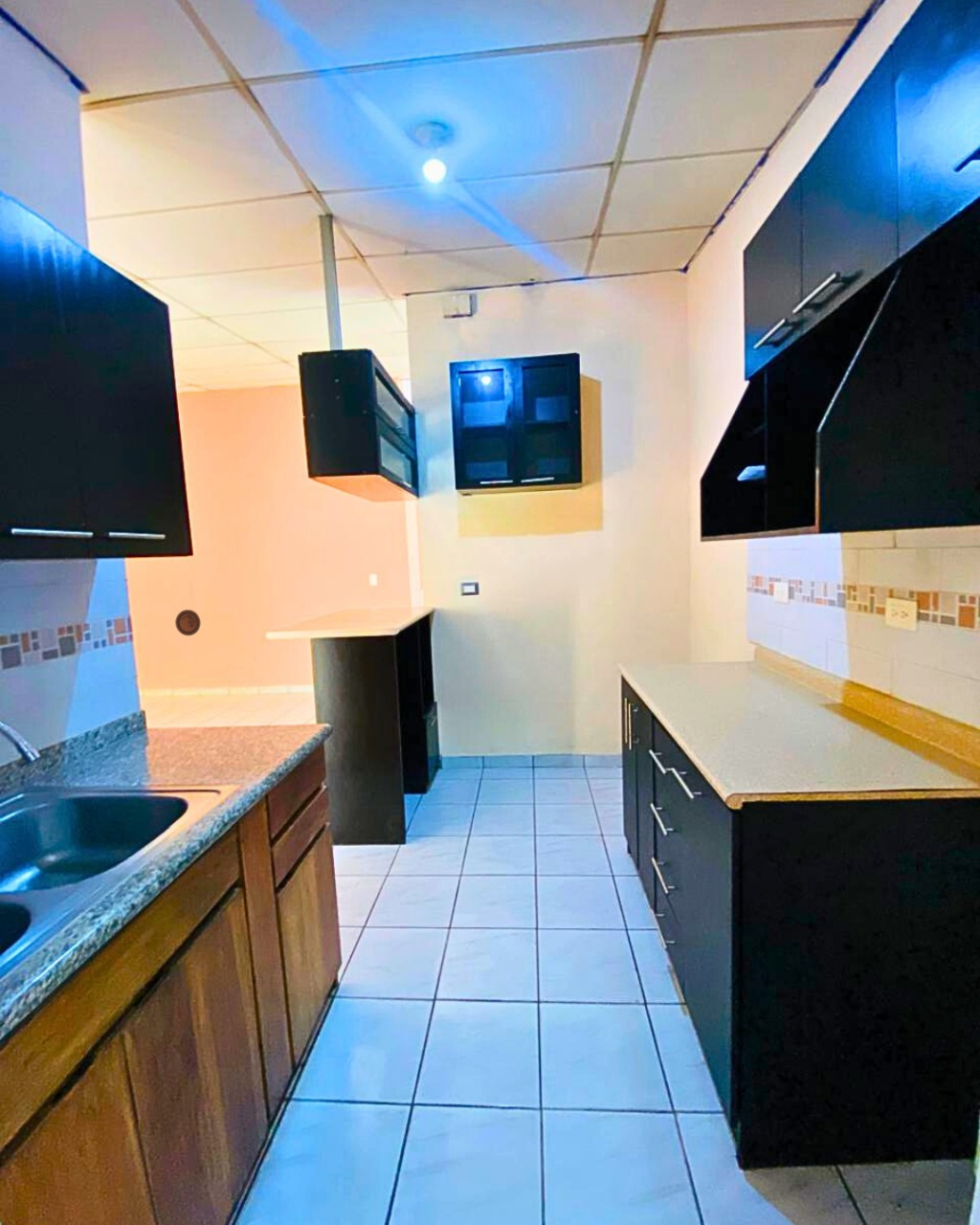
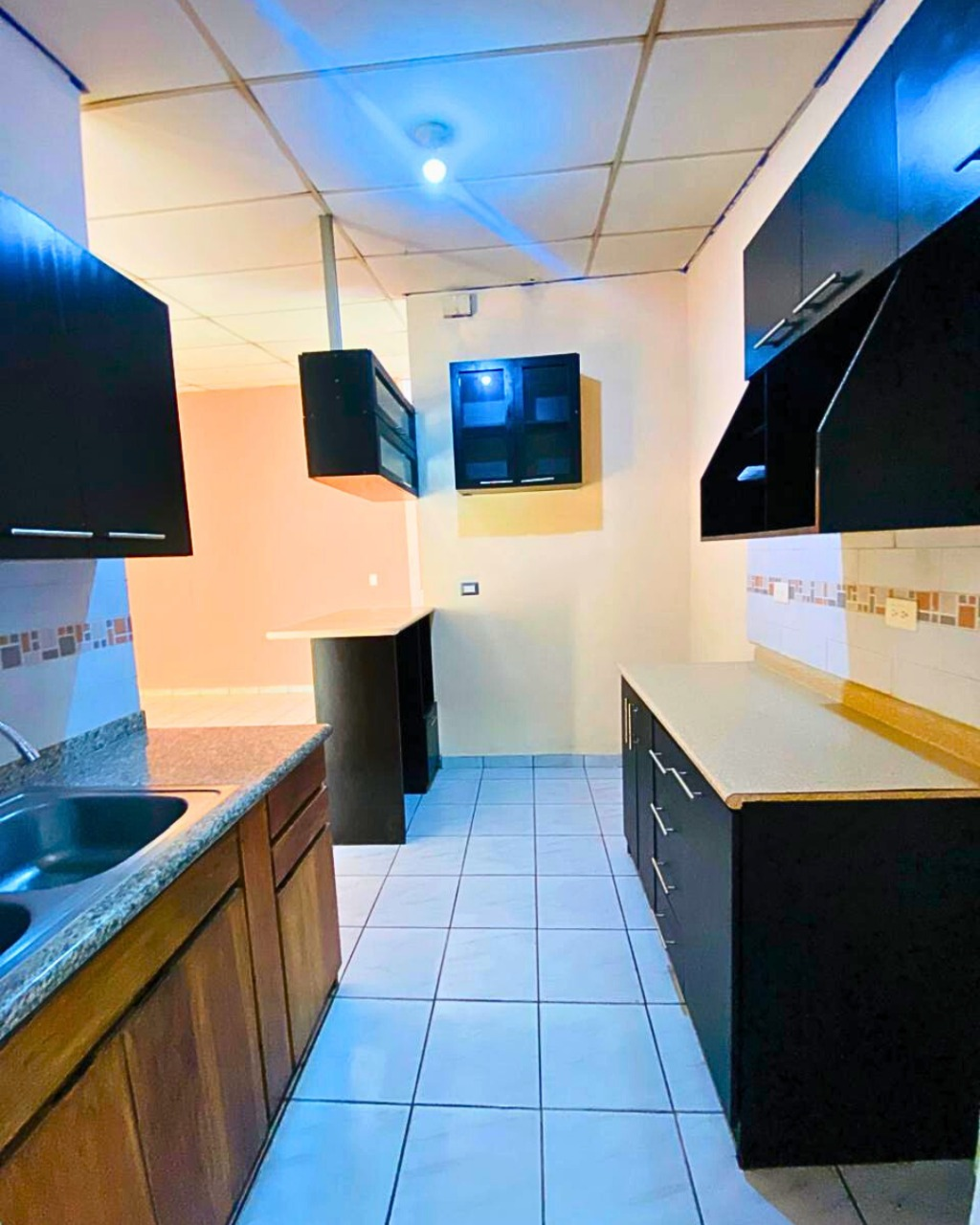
- decorative plate [174,609,202,636]
